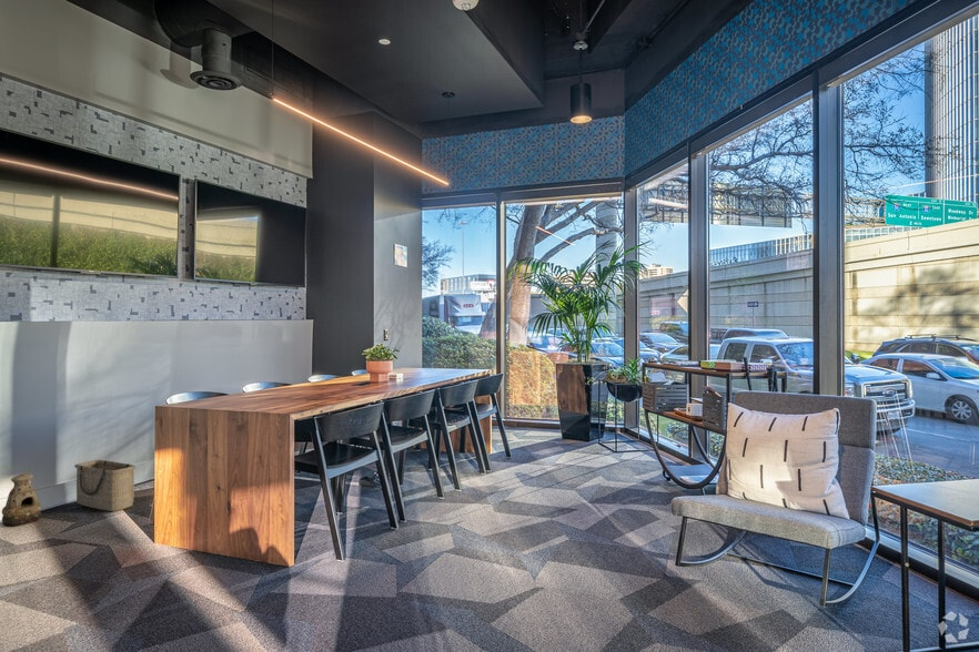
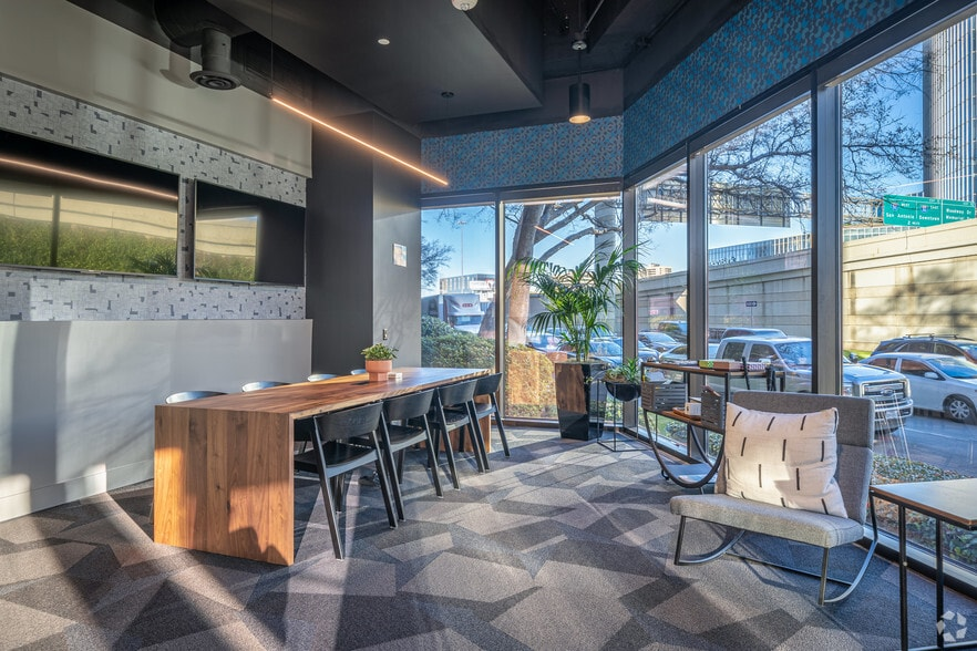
- basket [73,459,137,512]
- lantern [1,472,42,528]
